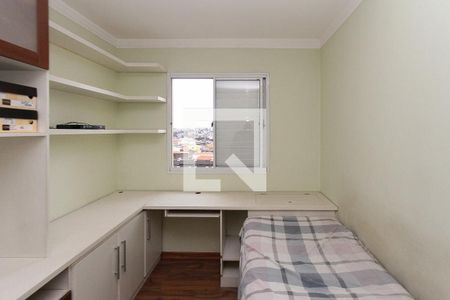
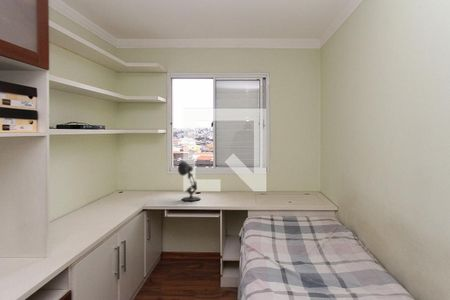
+ desk lamp [177,160,202,202]
